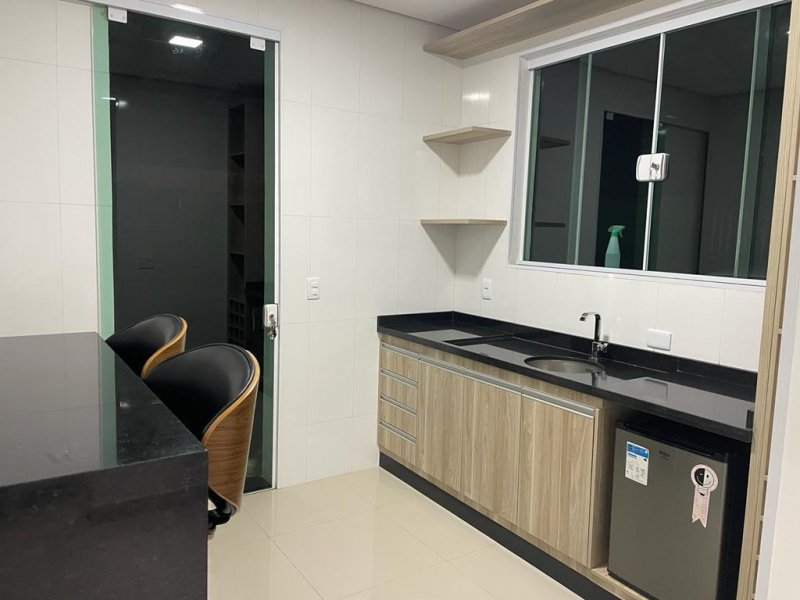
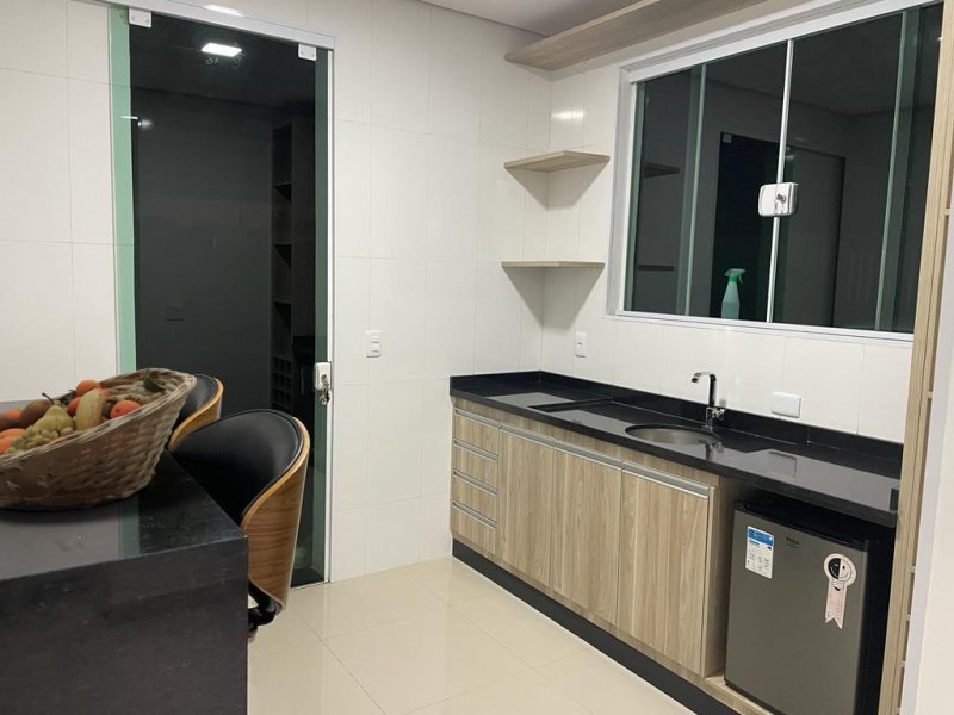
+ fruit basket [0,367,198,512]
